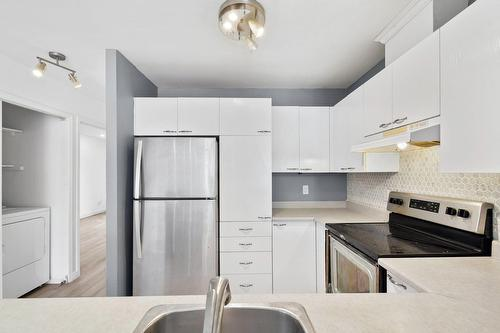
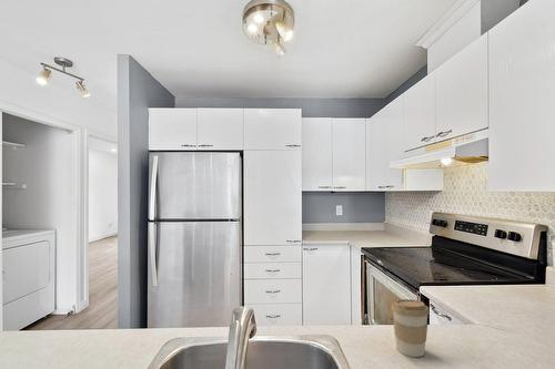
+ coffee cup [391,298,431,358]
